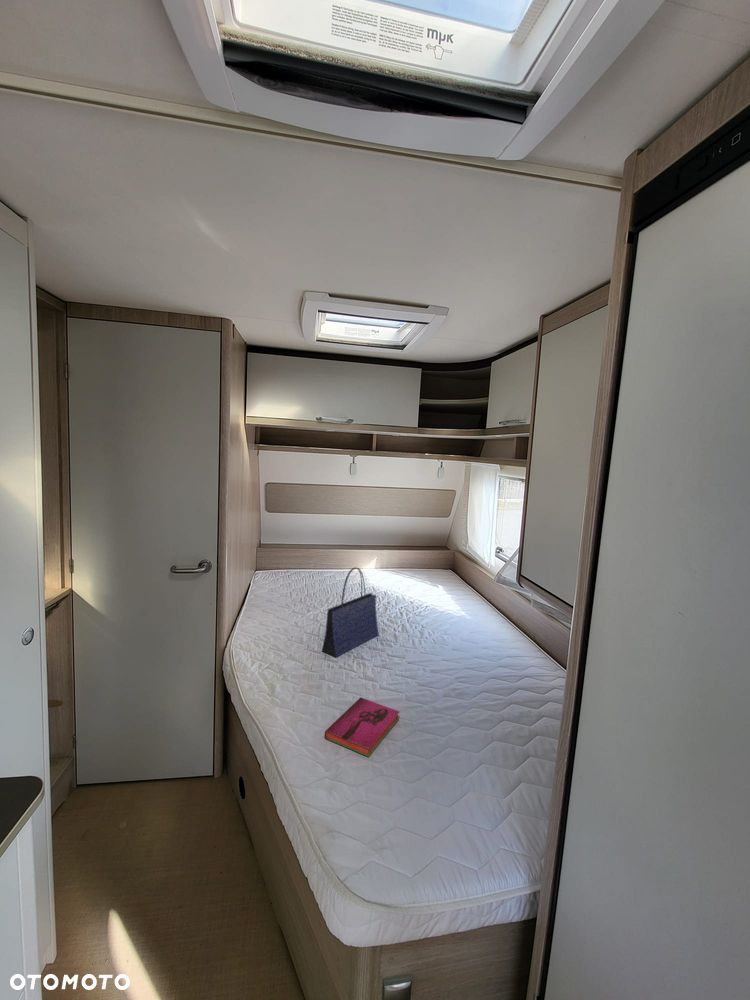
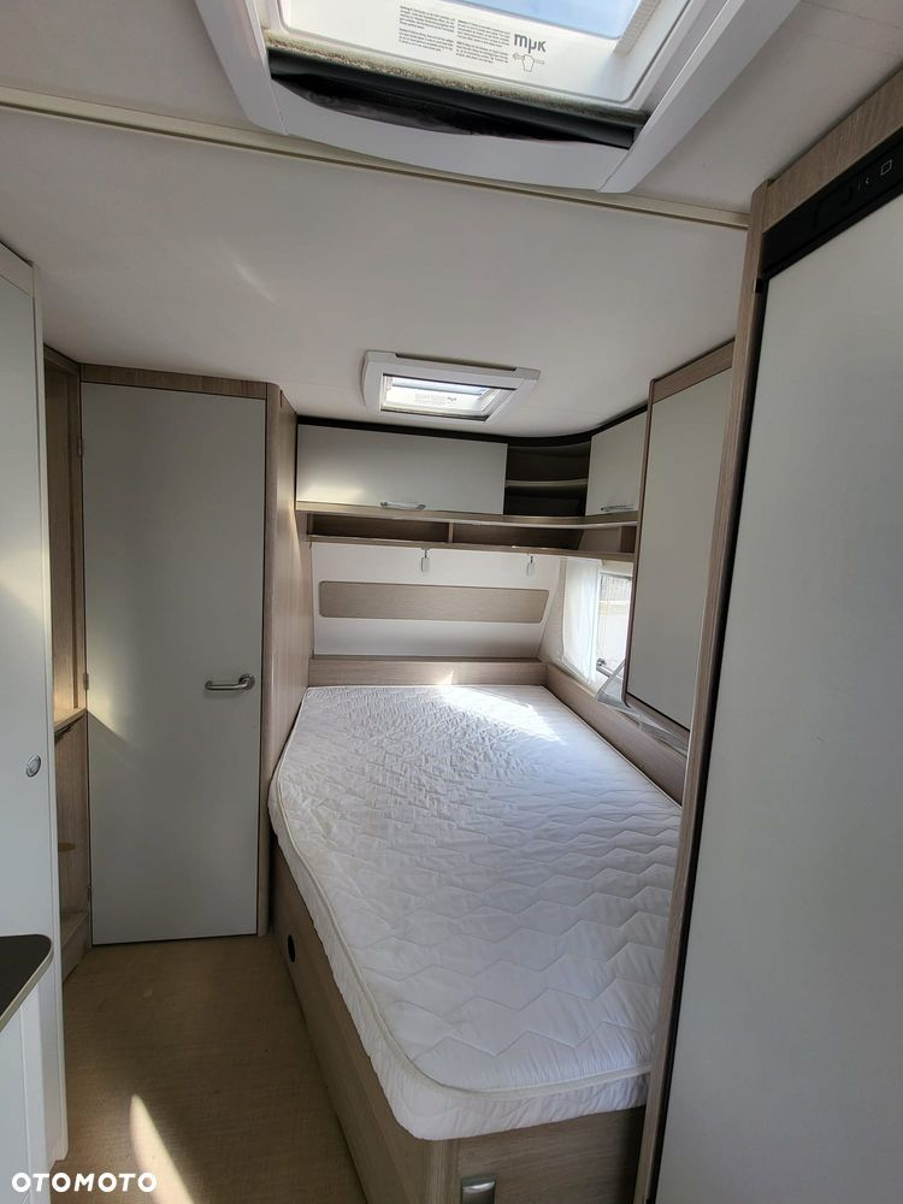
- tote bag [321,566,380,658]
- hardback book [324,696,401,758]
